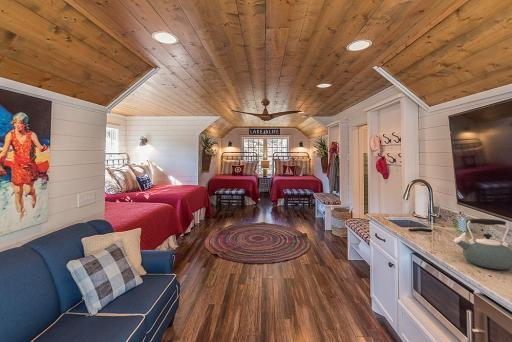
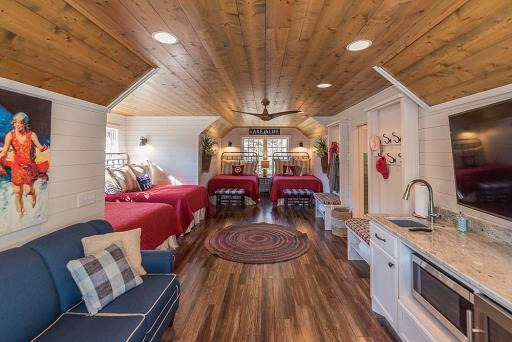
- kettle [453,218,512,271]
